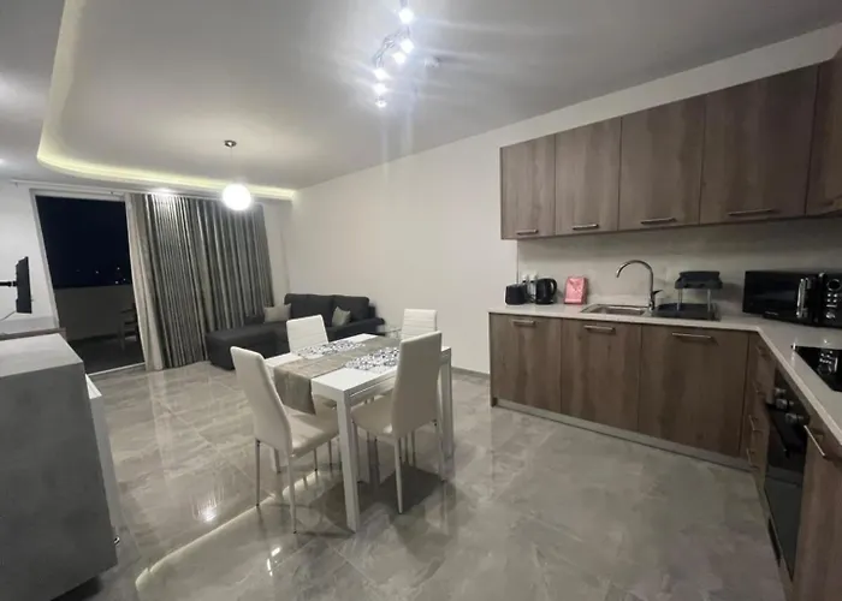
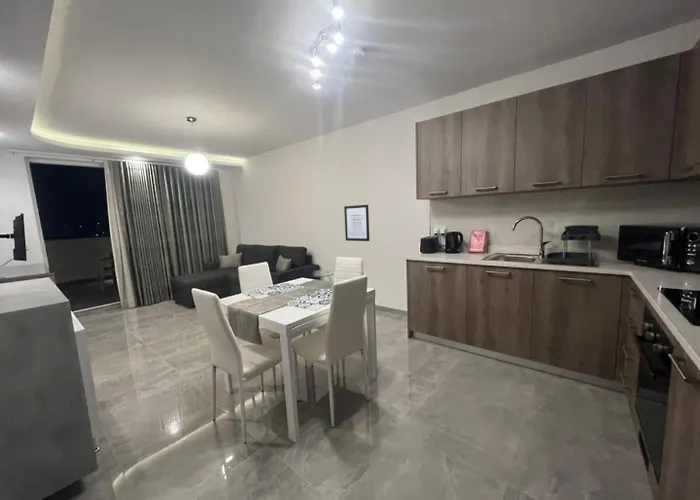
+ wall art [343,204,370,242]
